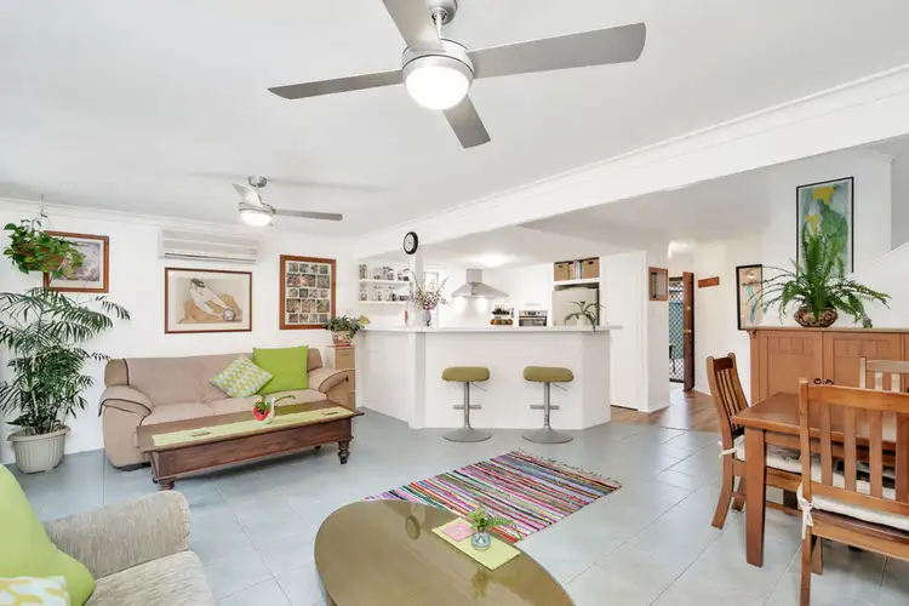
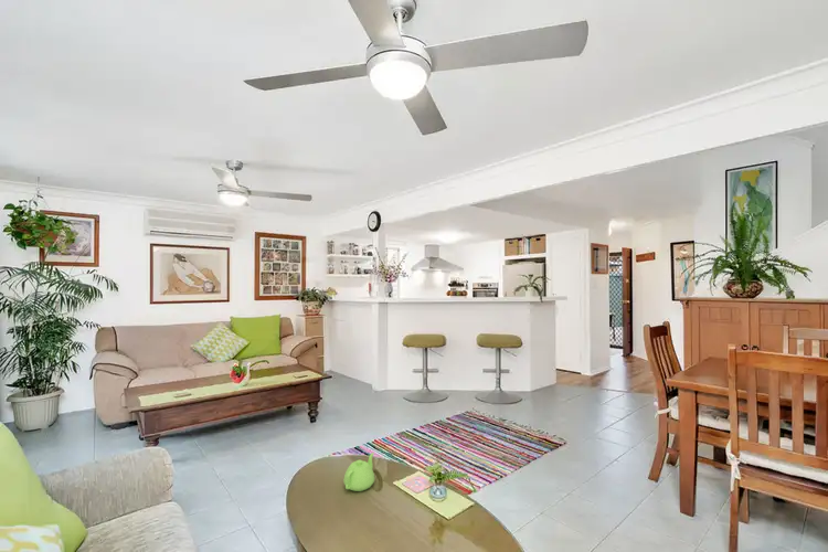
+ teapot [342,452,375,492]
